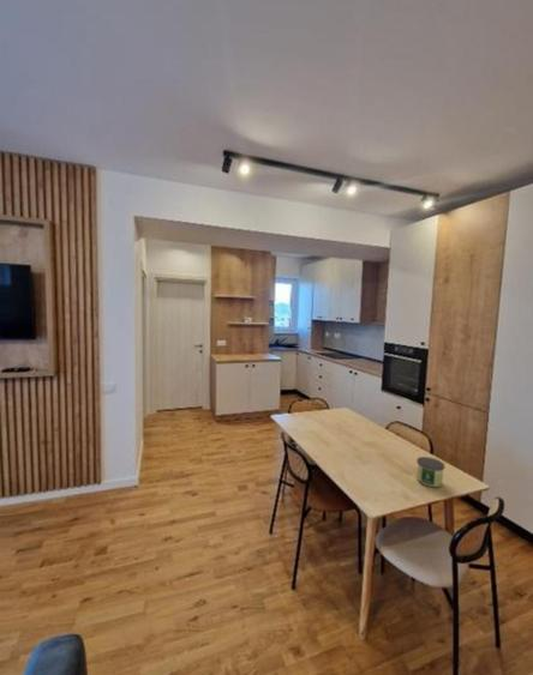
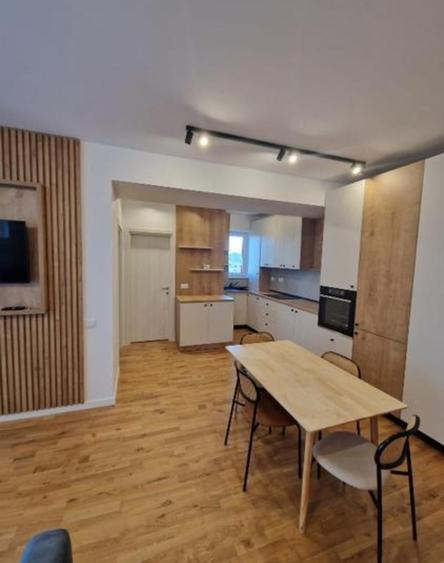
- candle [415,456,447,488]
